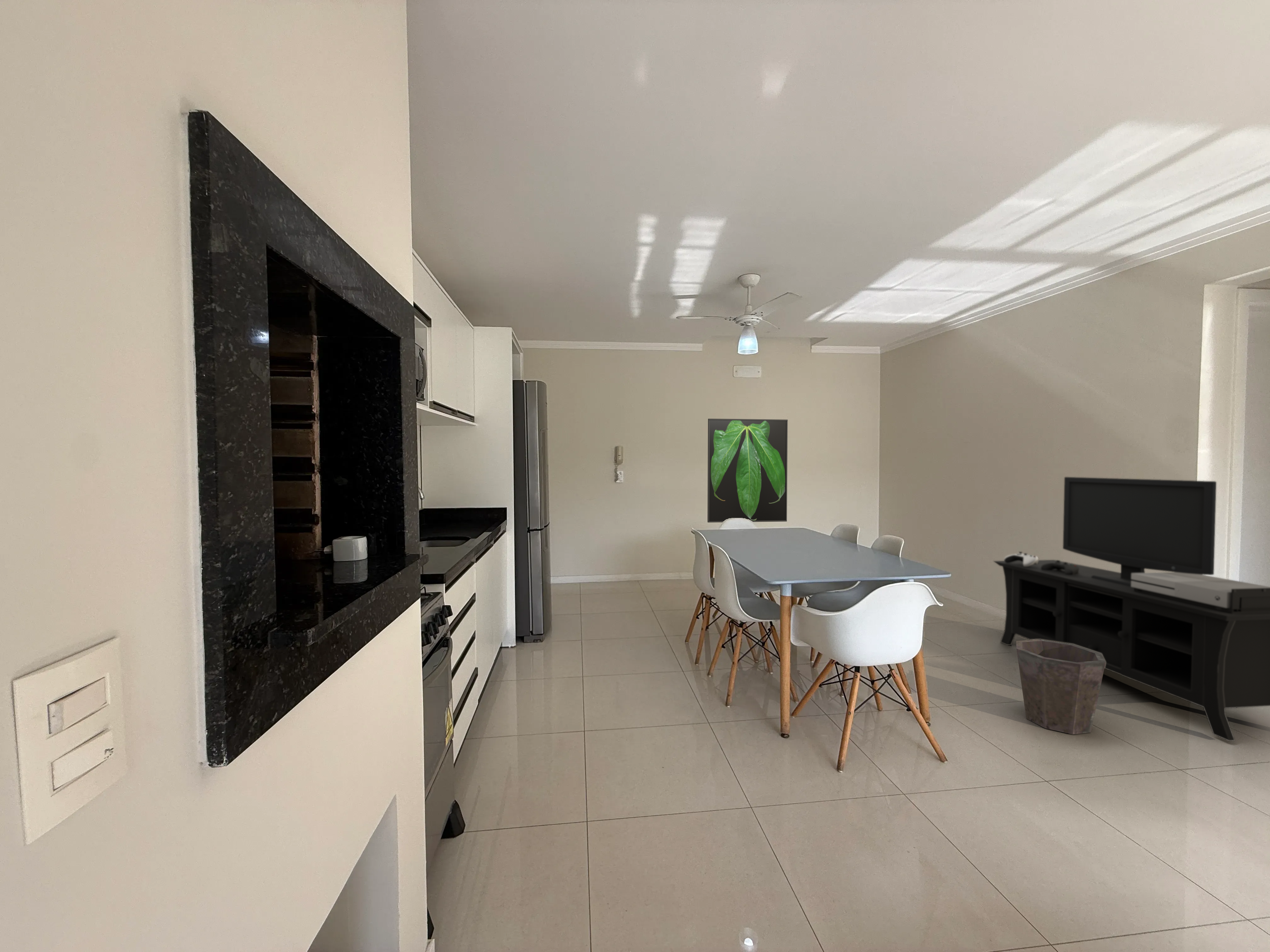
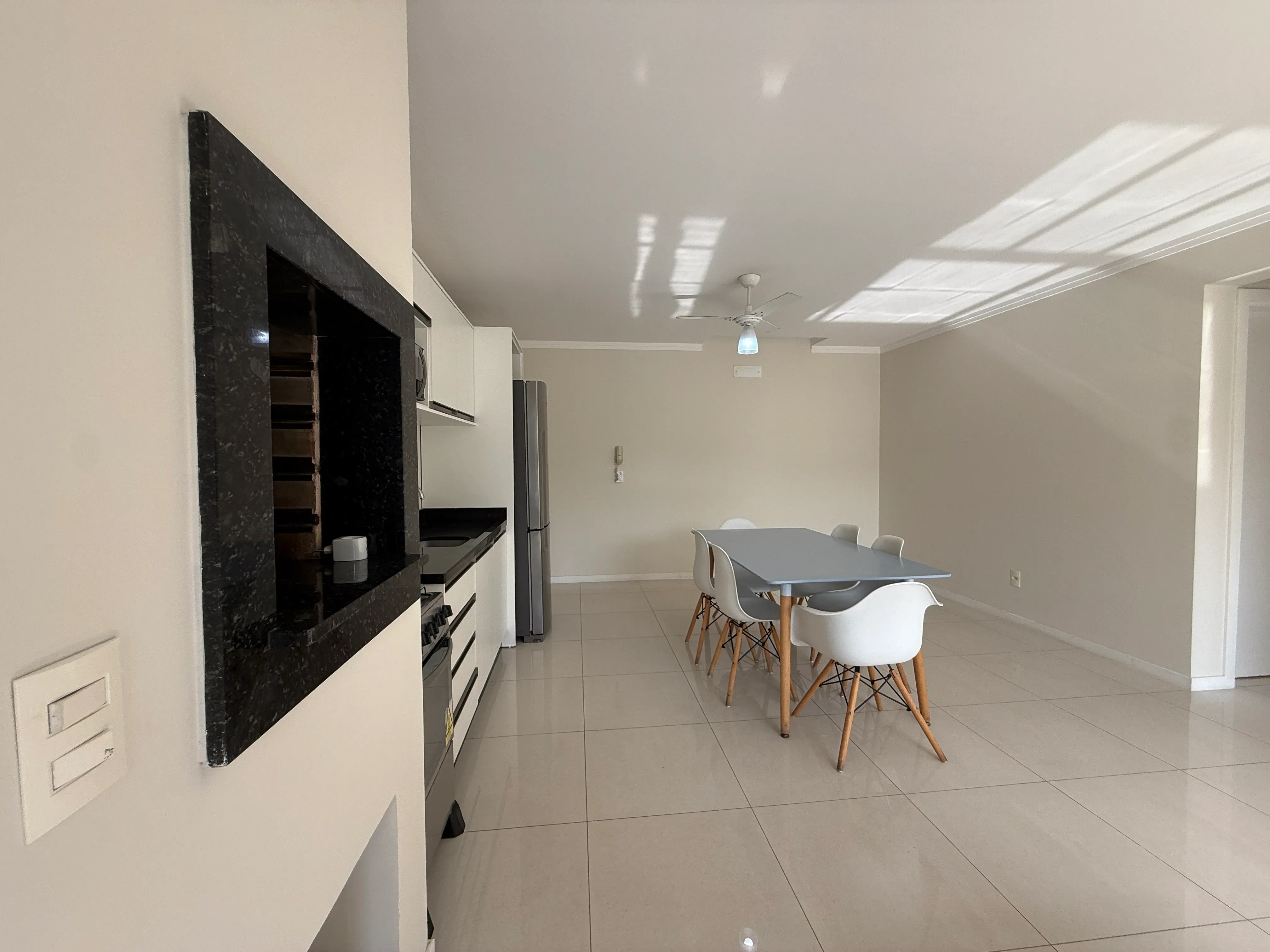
- media console [993,477,1270,741]
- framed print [707,418,788,523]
- waste bin [1016,639,1106,734]
